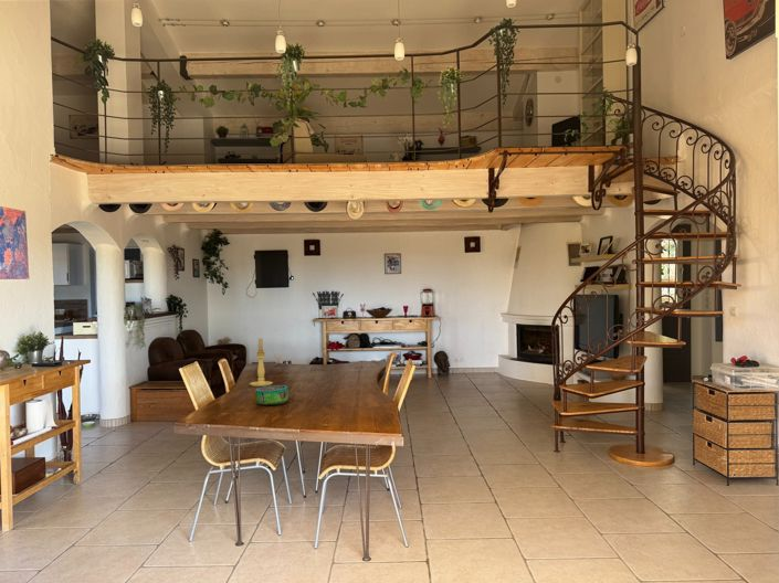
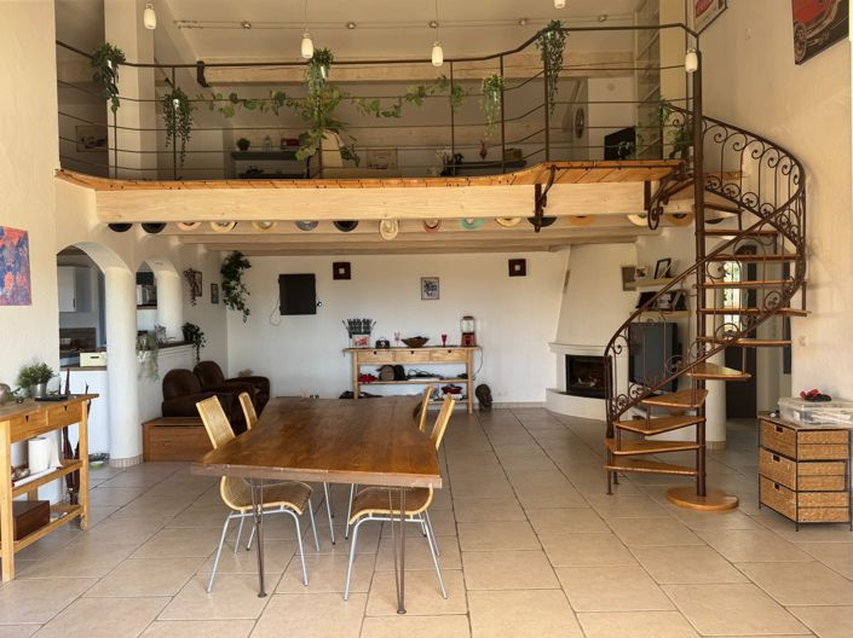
- decorative bowl [255,384,290,406]
- candle holder [249,338,274,388]
